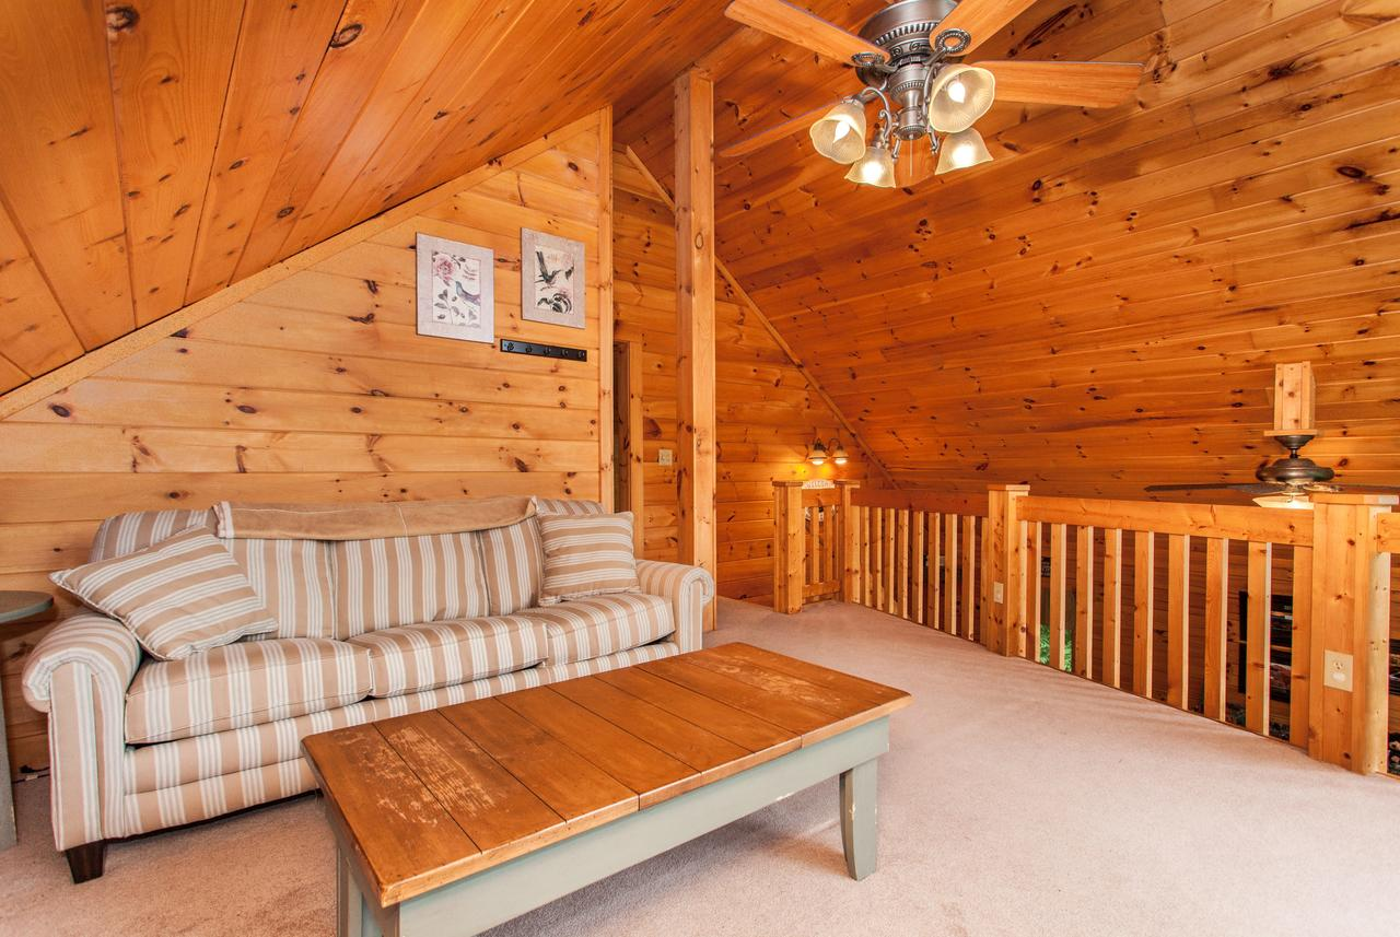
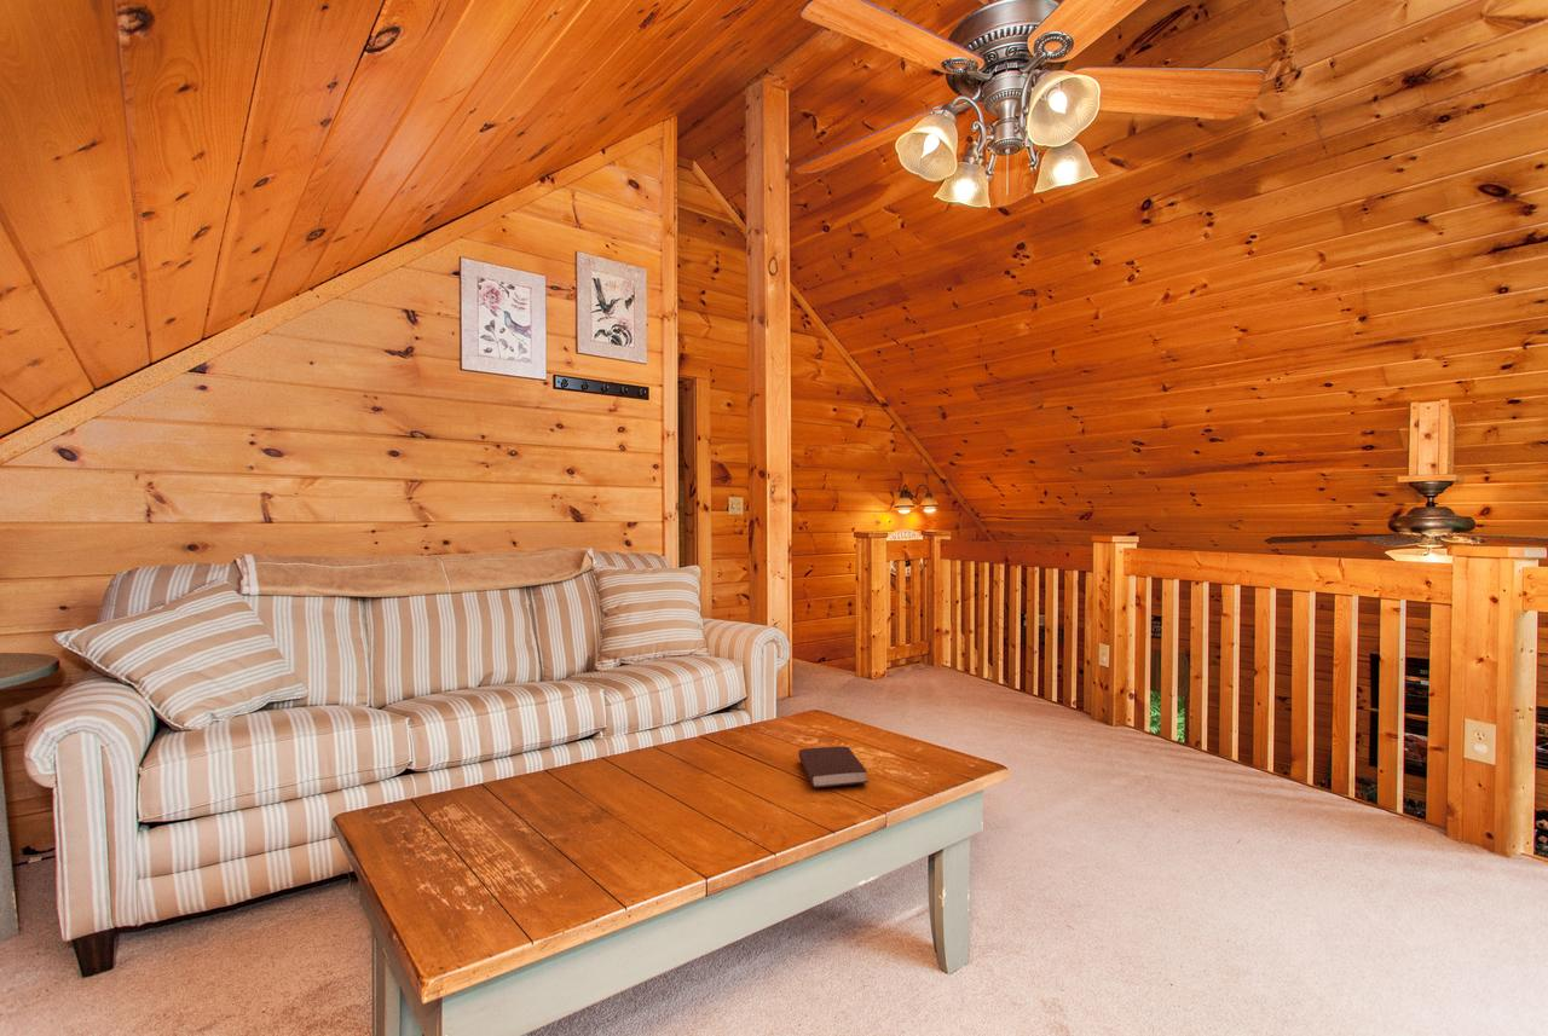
+ book [797,746,870,788]
